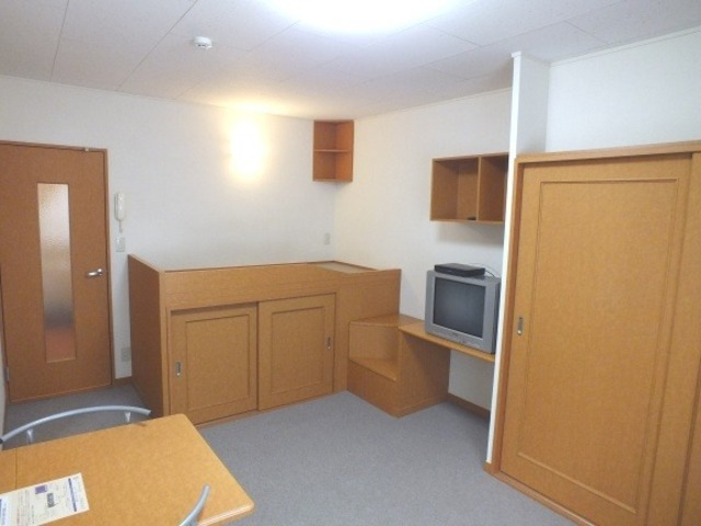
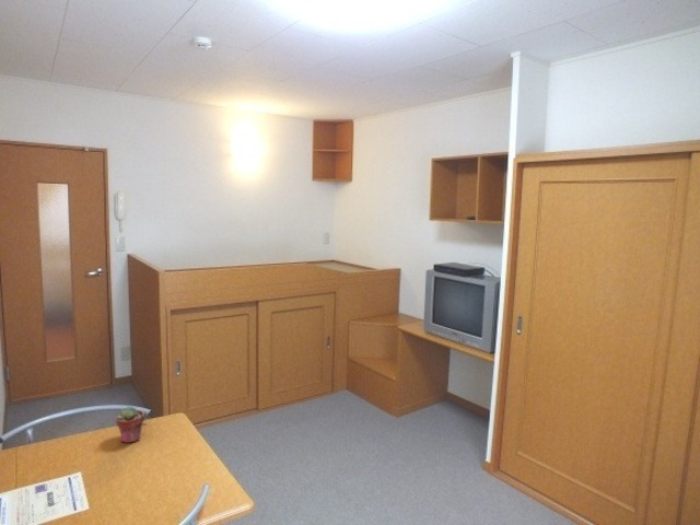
+ potted succulent [115,406,145,444]
